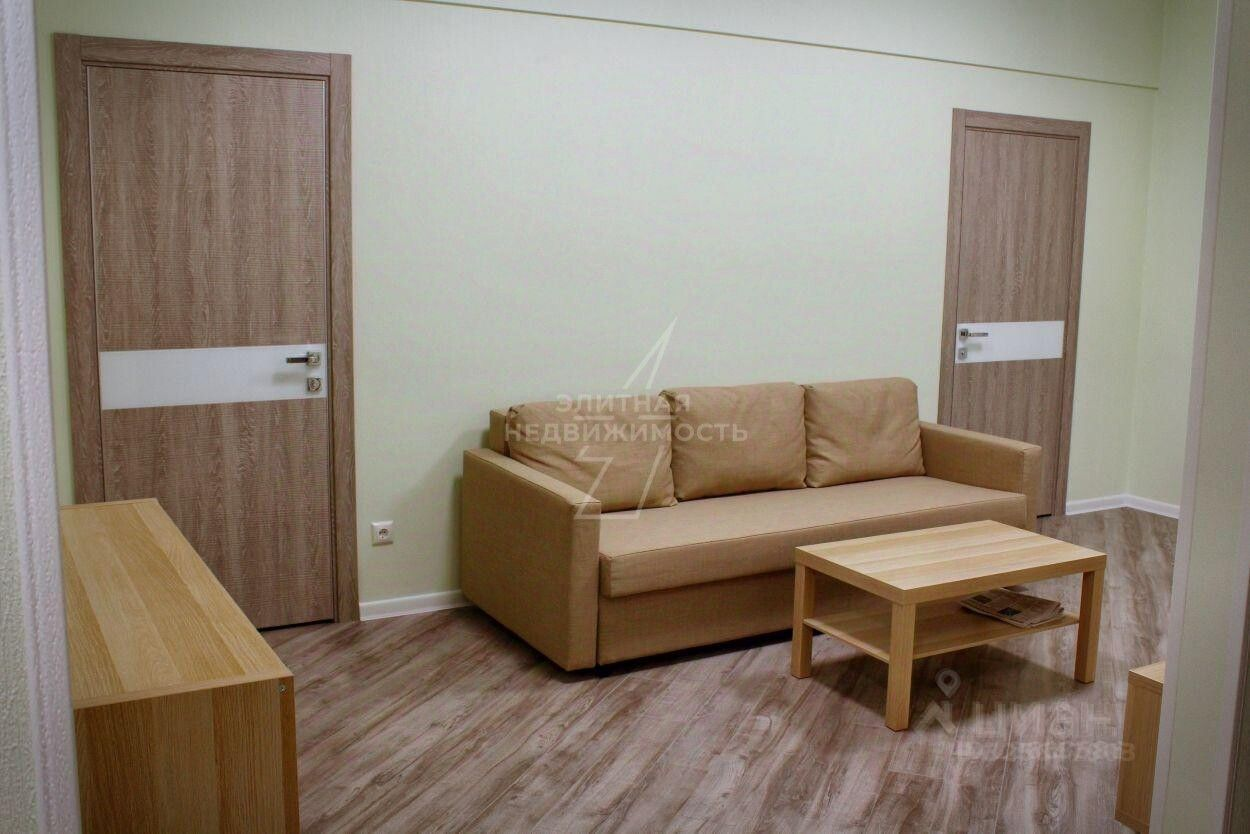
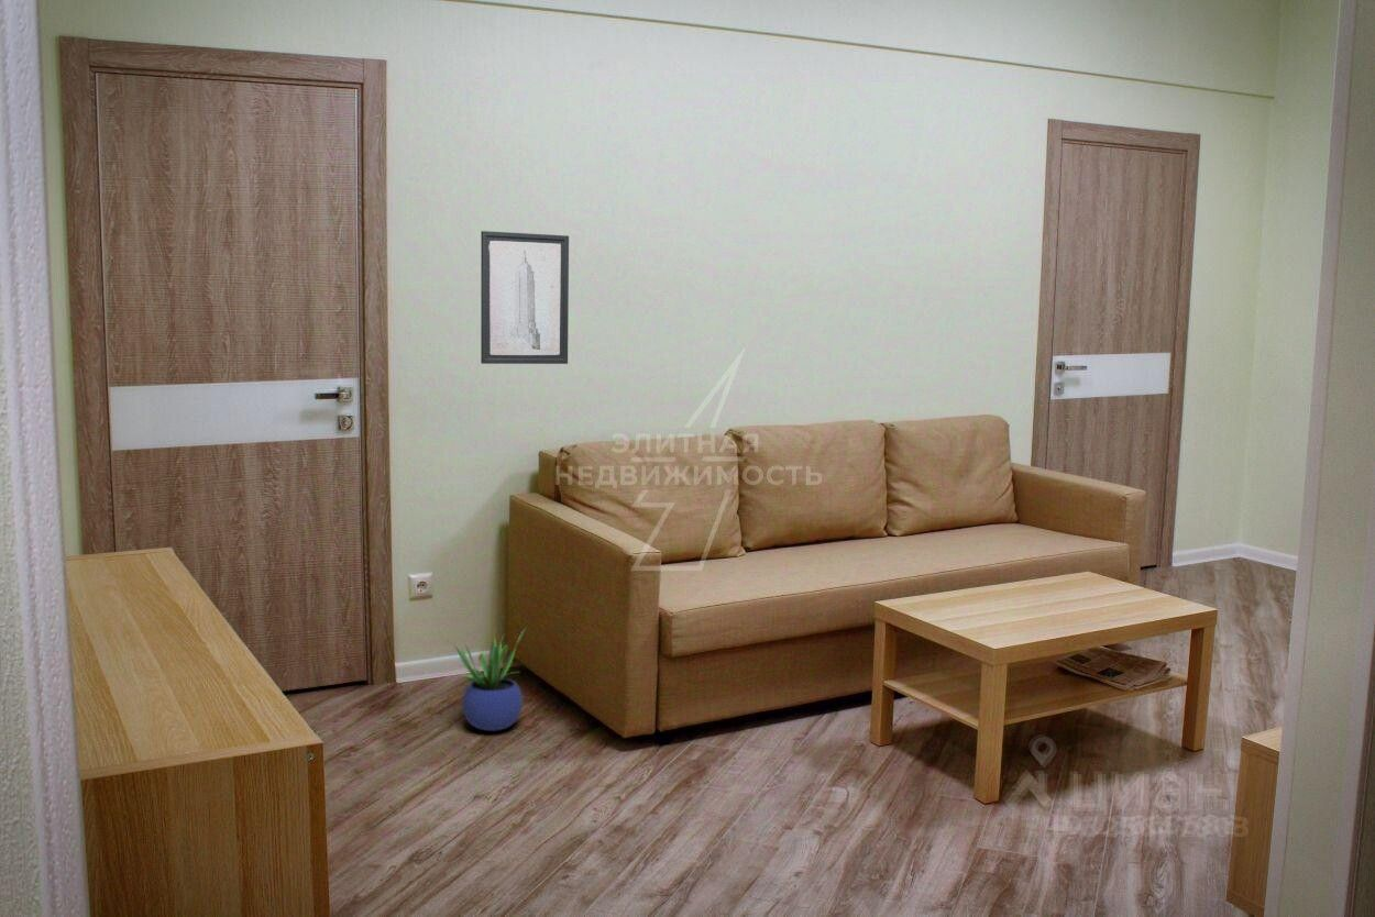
+ potted plant [452,628,526,732]
+ wall art [480,230,570,365]
